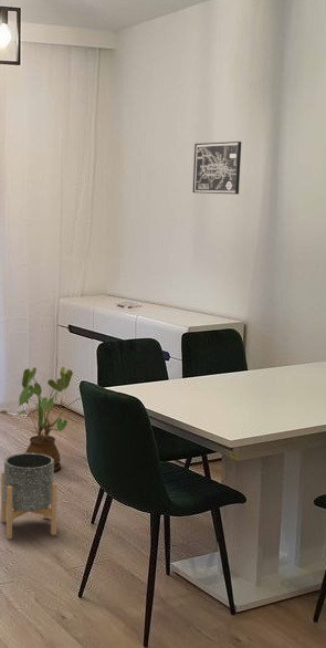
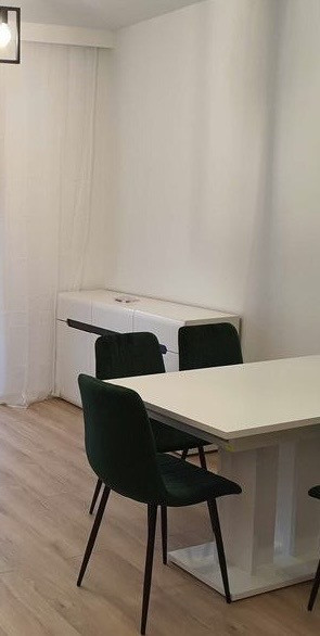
- planter [0,452,59,540]
- house plant [17,366,82,472]
- wall art [191,140,242,196]
